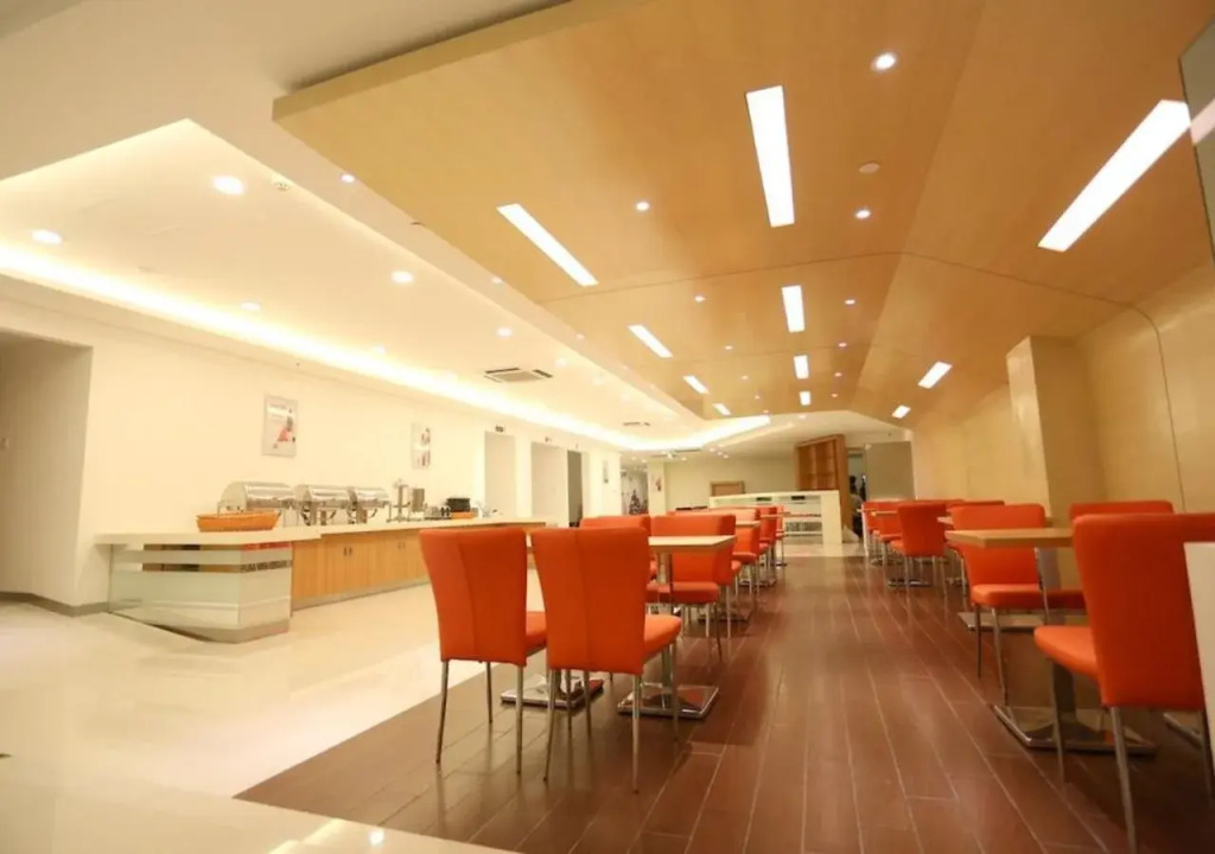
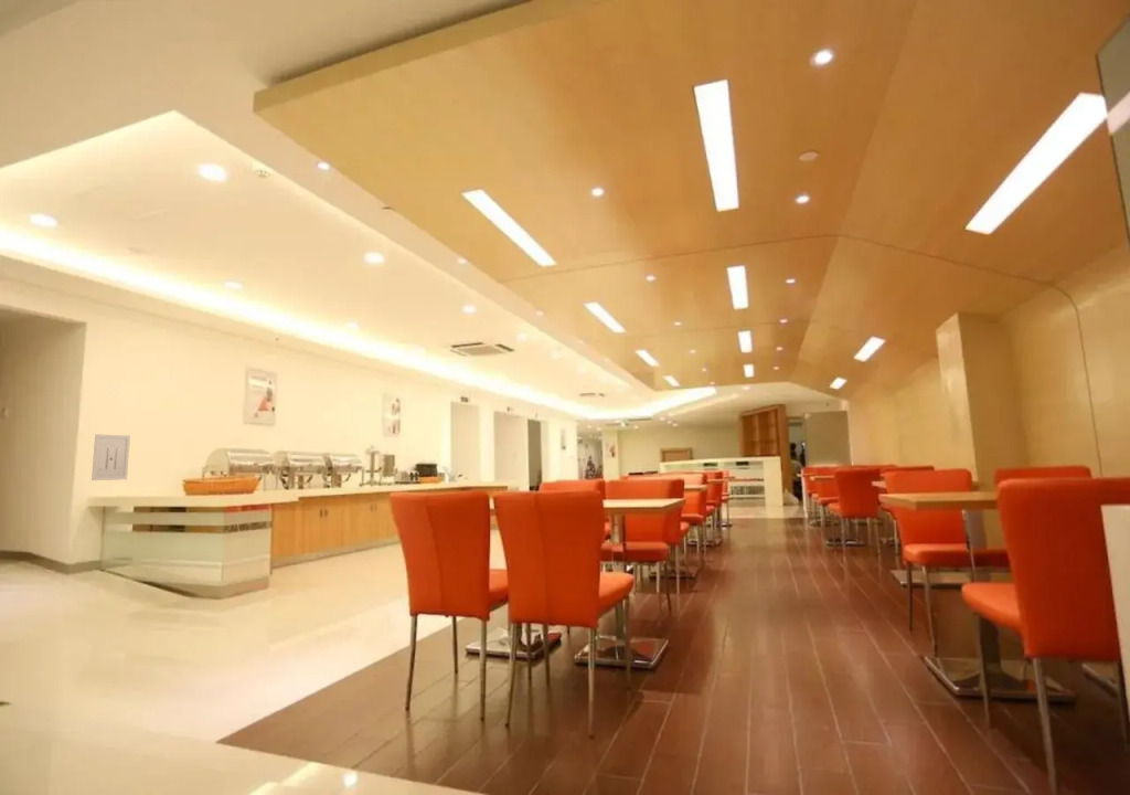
+ wall art [90,433,131,481]
